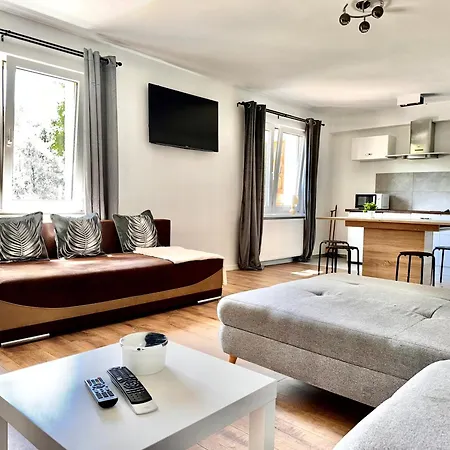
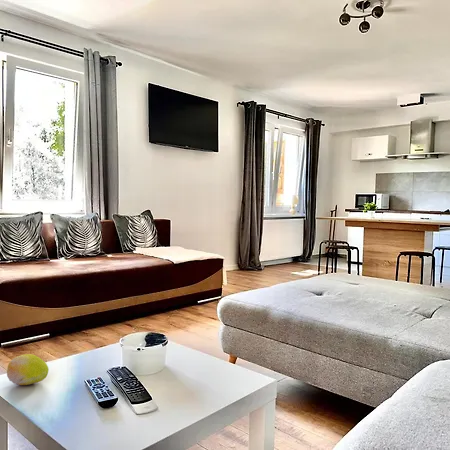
+ fruit [6,353,50,386]
